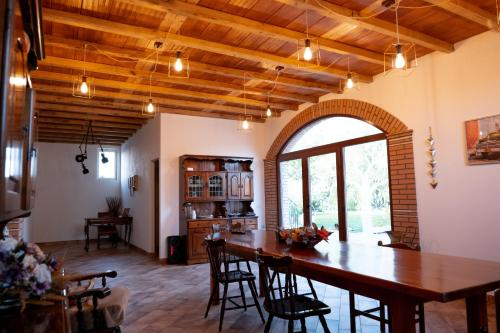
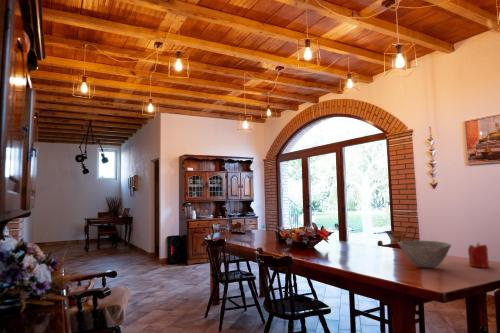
+ candle [467,241,490,268]
+ bowl [397,240,452,269]
